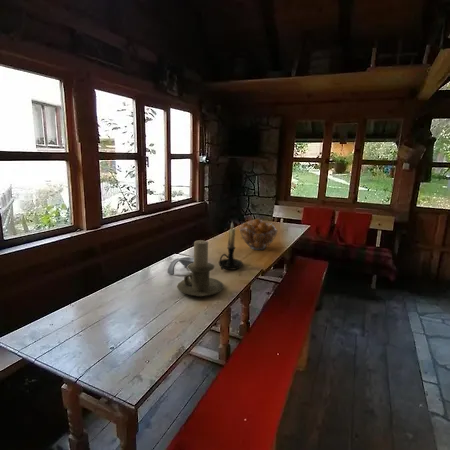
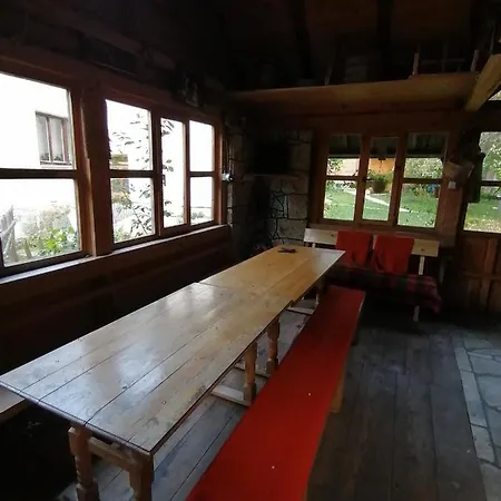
- candle holder [218,221,244,271]
- fruit basket [239,218,278,251]
- spoon rest [166,256,194,275]
- candle holder [176,239,225,298]
